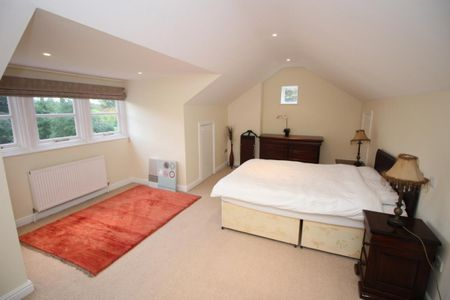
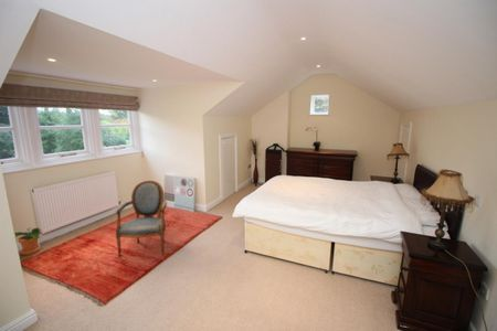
+ armchair [115,180,168,259]
+ potted plant [13,226,42,256]
